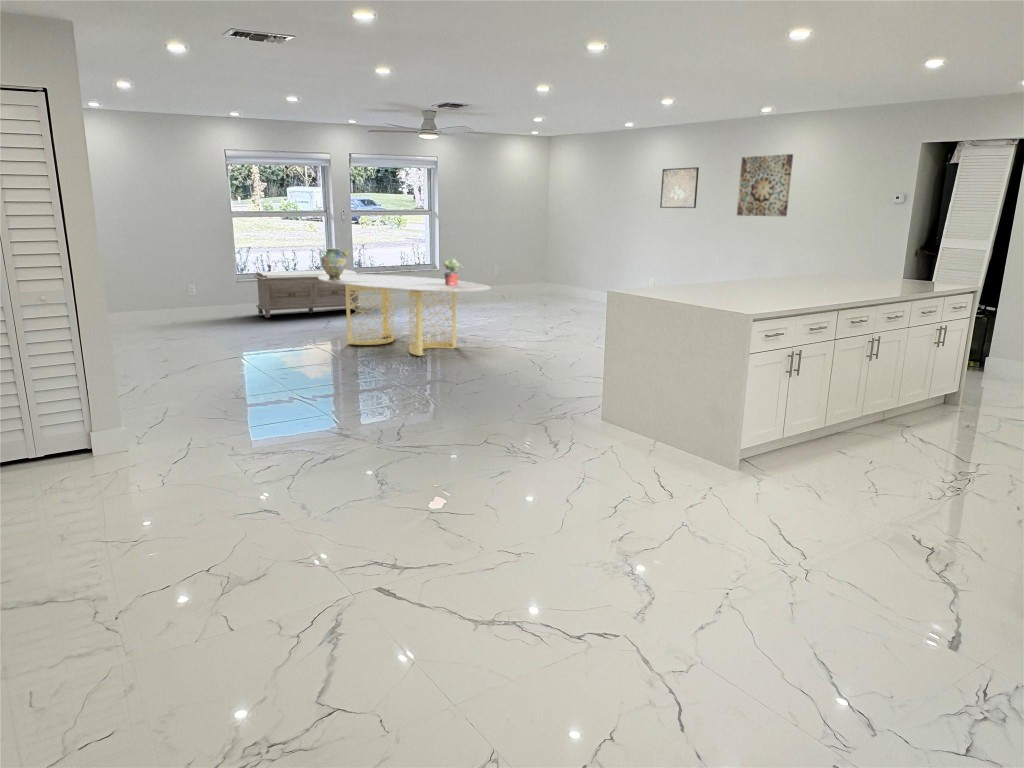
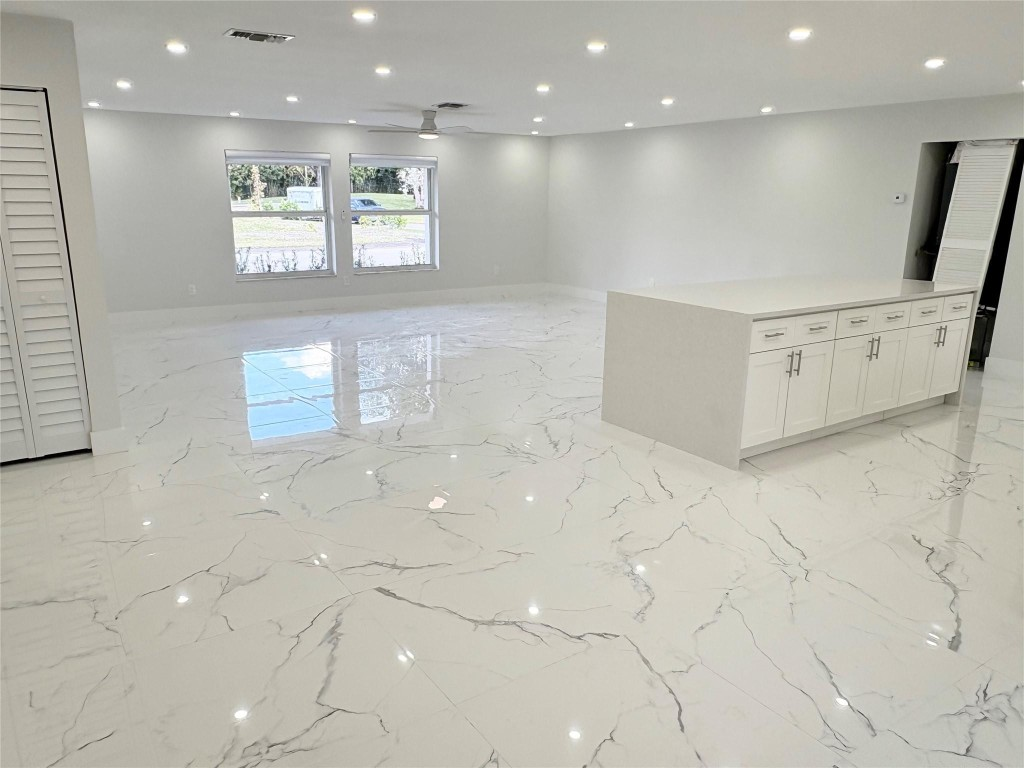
- ceramic jug [318,247,351,280]
- dining table [318,273,491,357]
- potted plant [441,257,464,286]
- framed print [659,166,700,209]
- bench [253,269,362,319]
- wall art [736,153,794,217]
